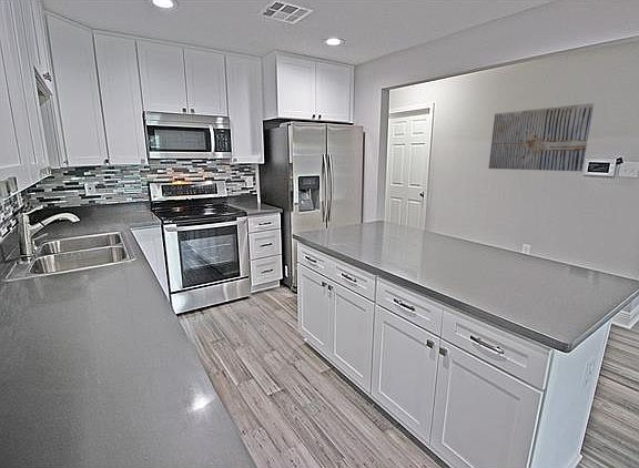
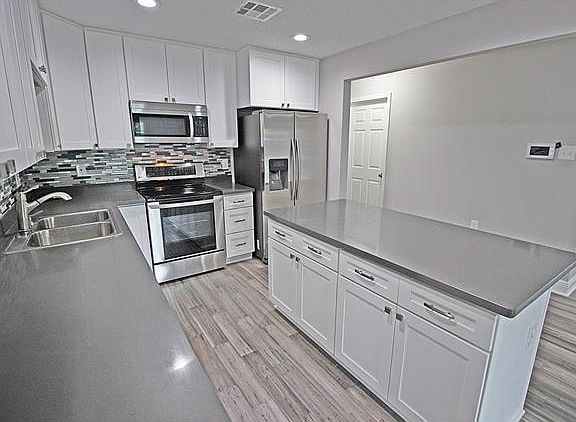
- wall art [487,102,595,172]
